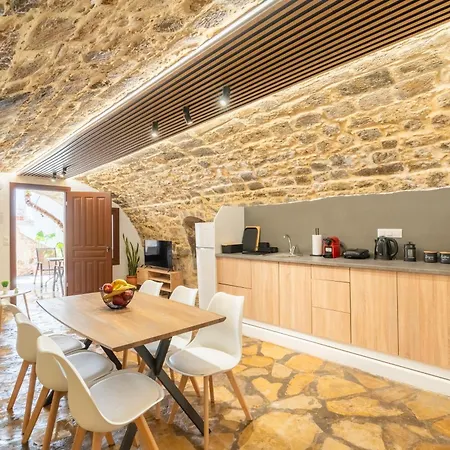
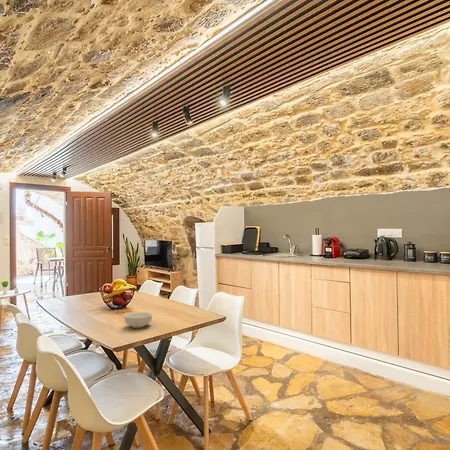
+ cereal bowl [124,311,153,329]
